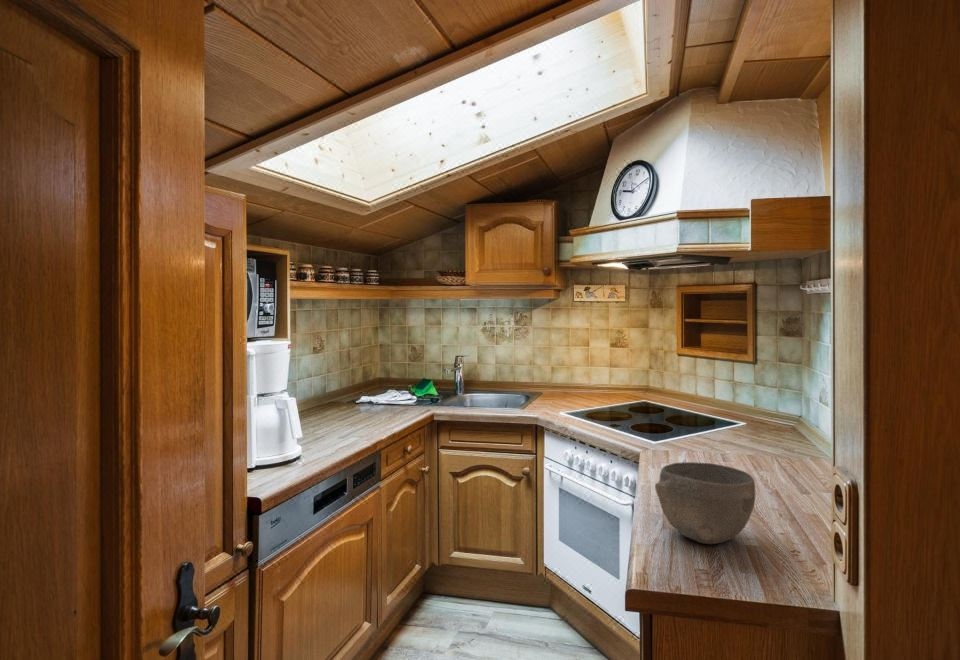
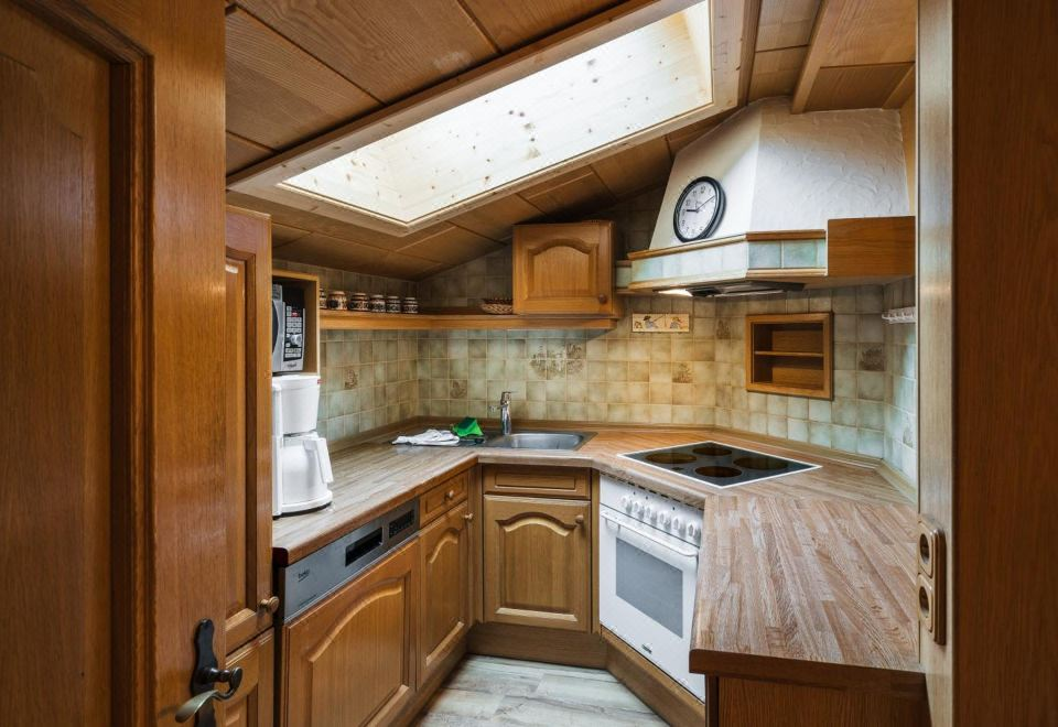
- bowl [654,461,756,545]
